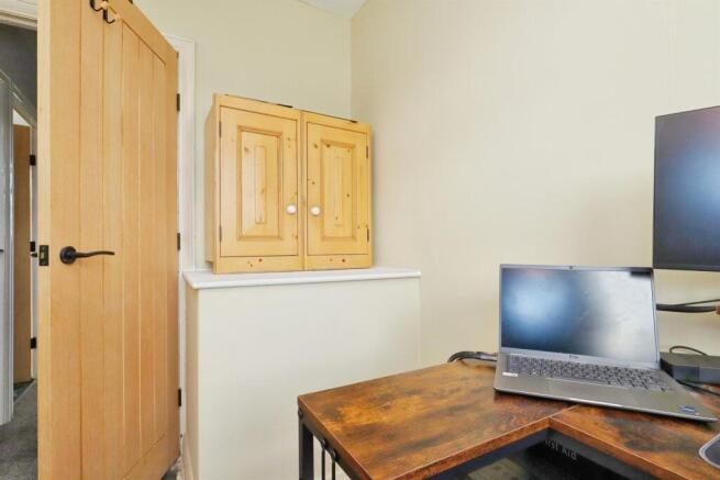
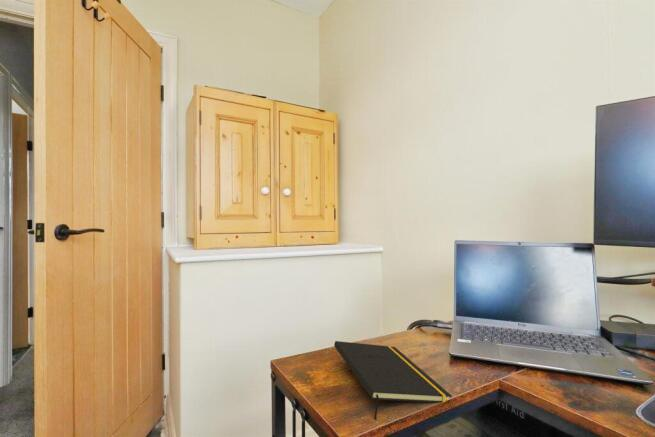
+ notepad [333,340,453,421]
